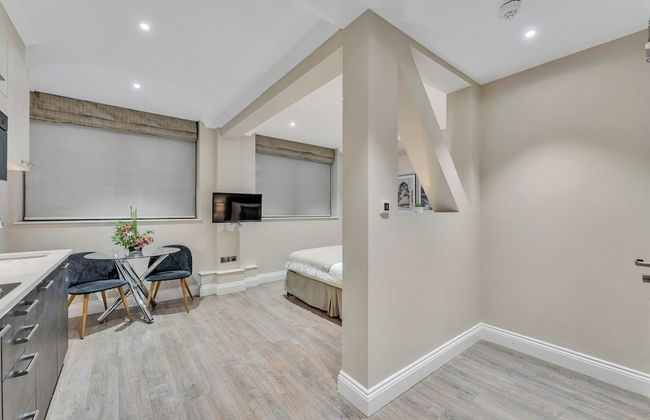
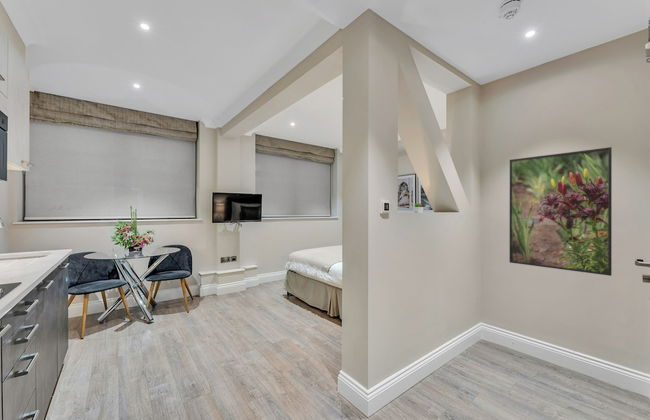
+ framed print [508,146,613,277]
